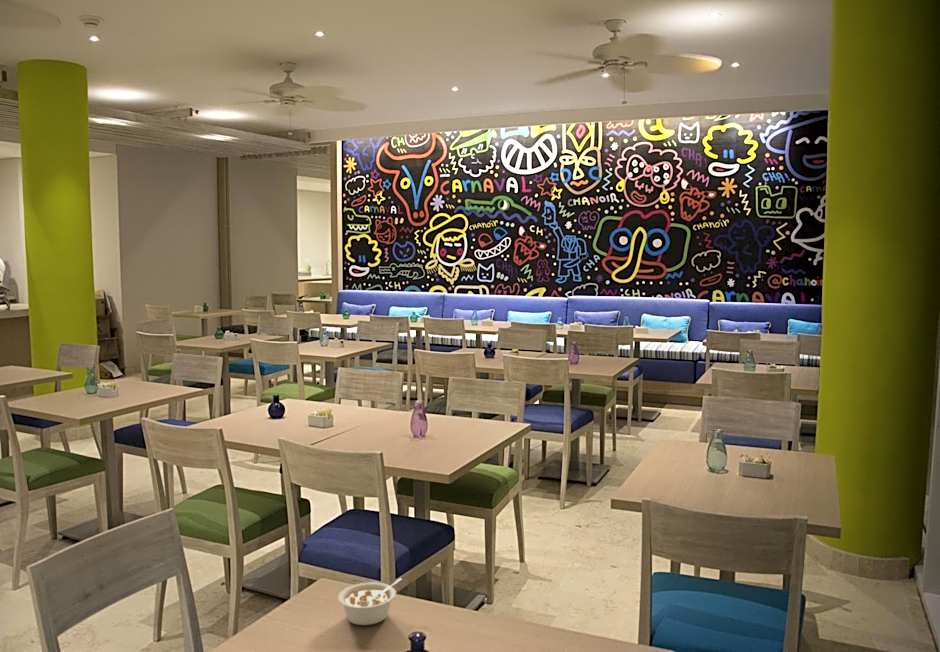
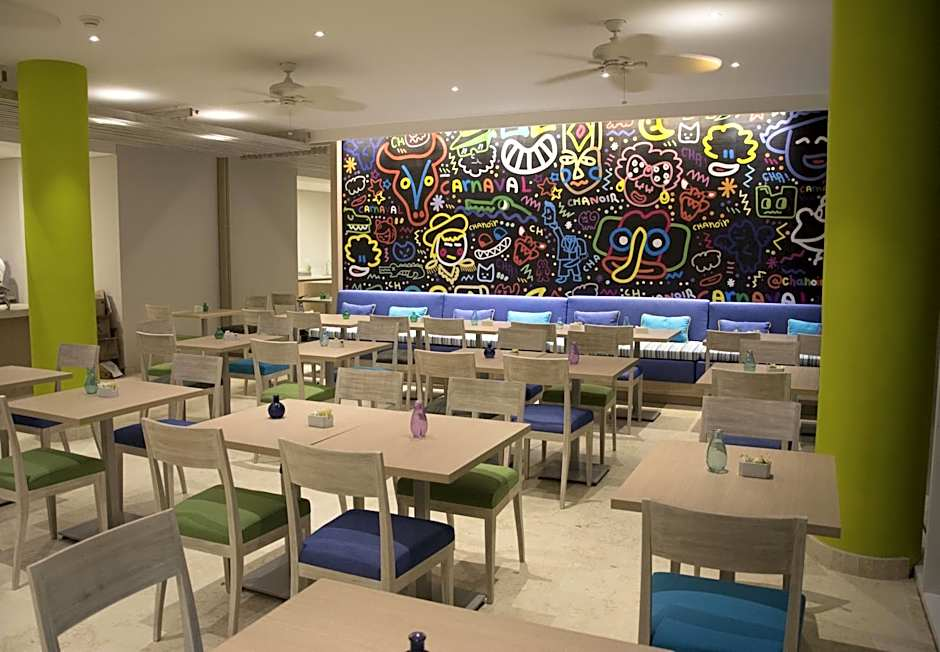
- legume [337,577,403,626]
